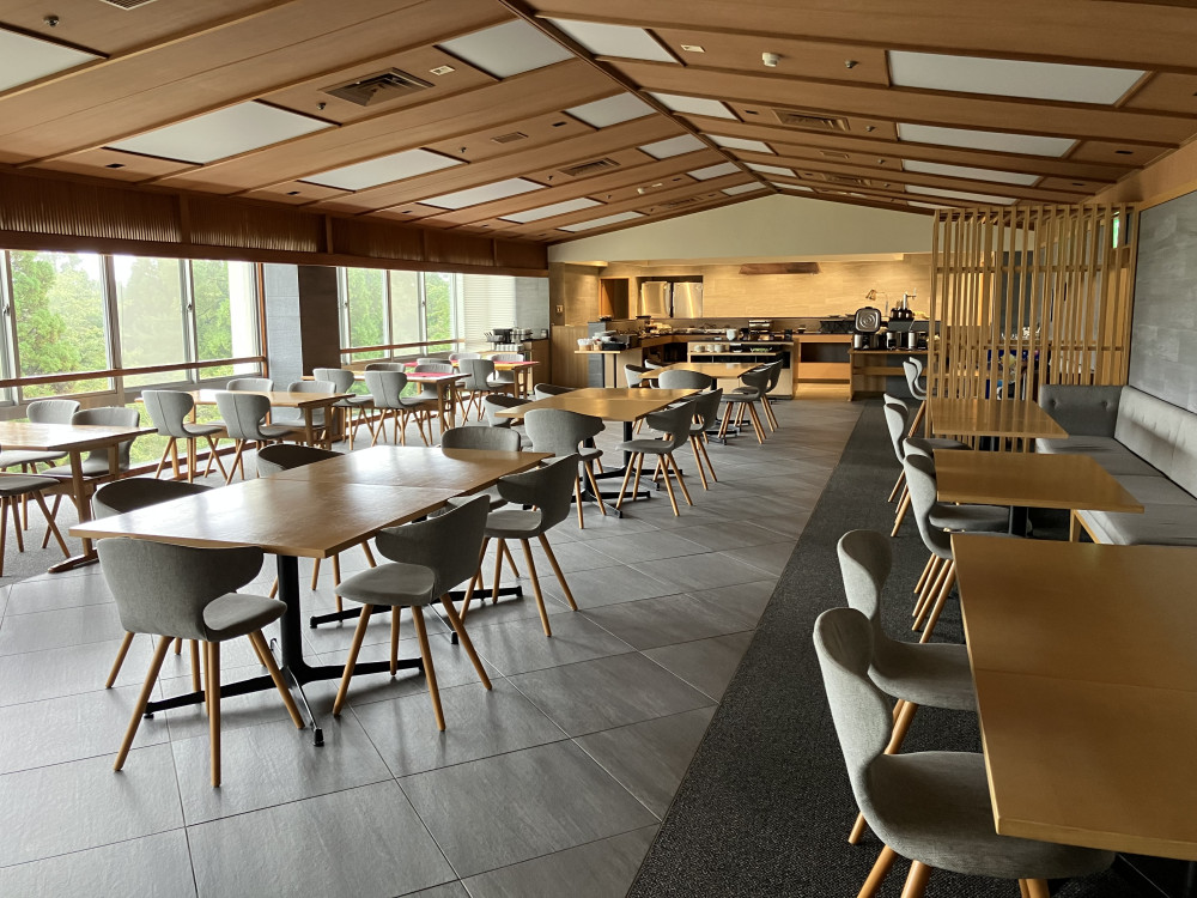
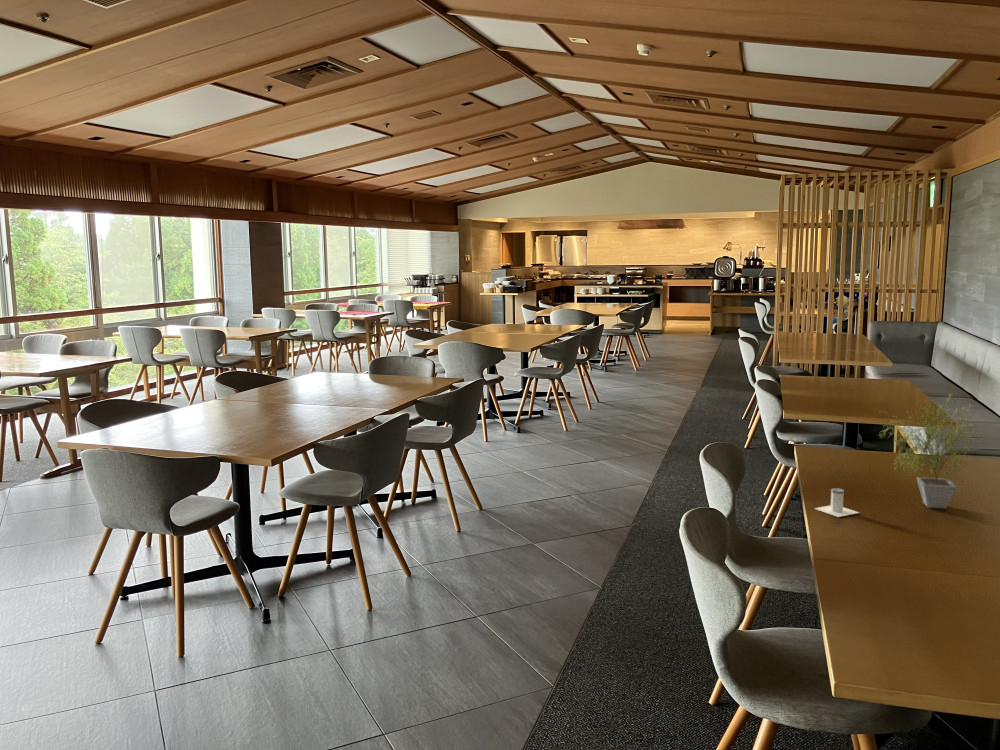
+ salt shaker [813,487,860,518]
+ potted plant [877,394,987,510]
